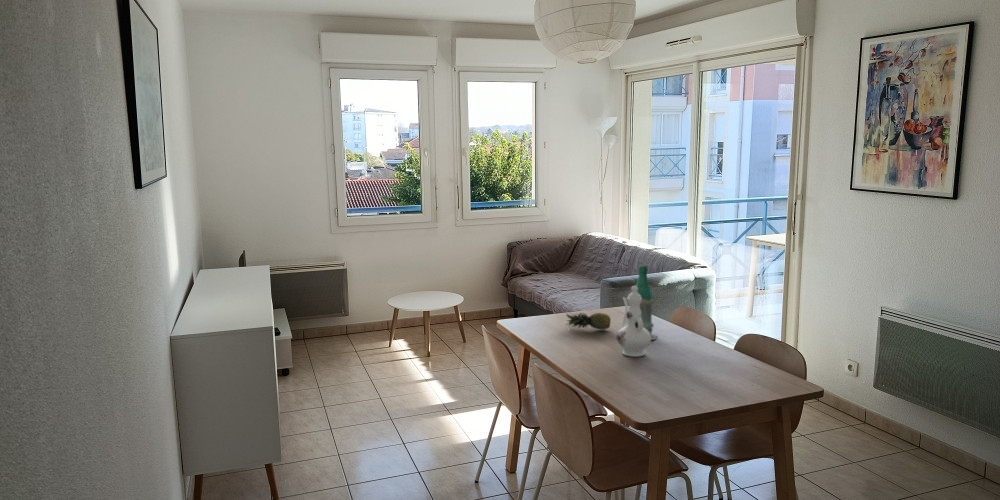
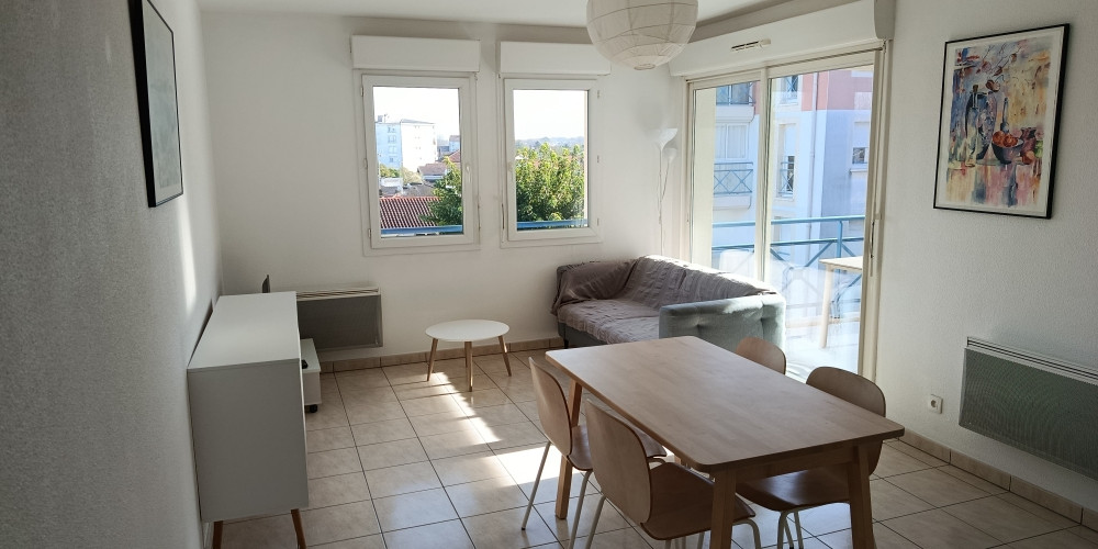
- fruit [565,310,612,331]
- chinaware [615,285,652,358]
- bottle [635,264,657,340]
